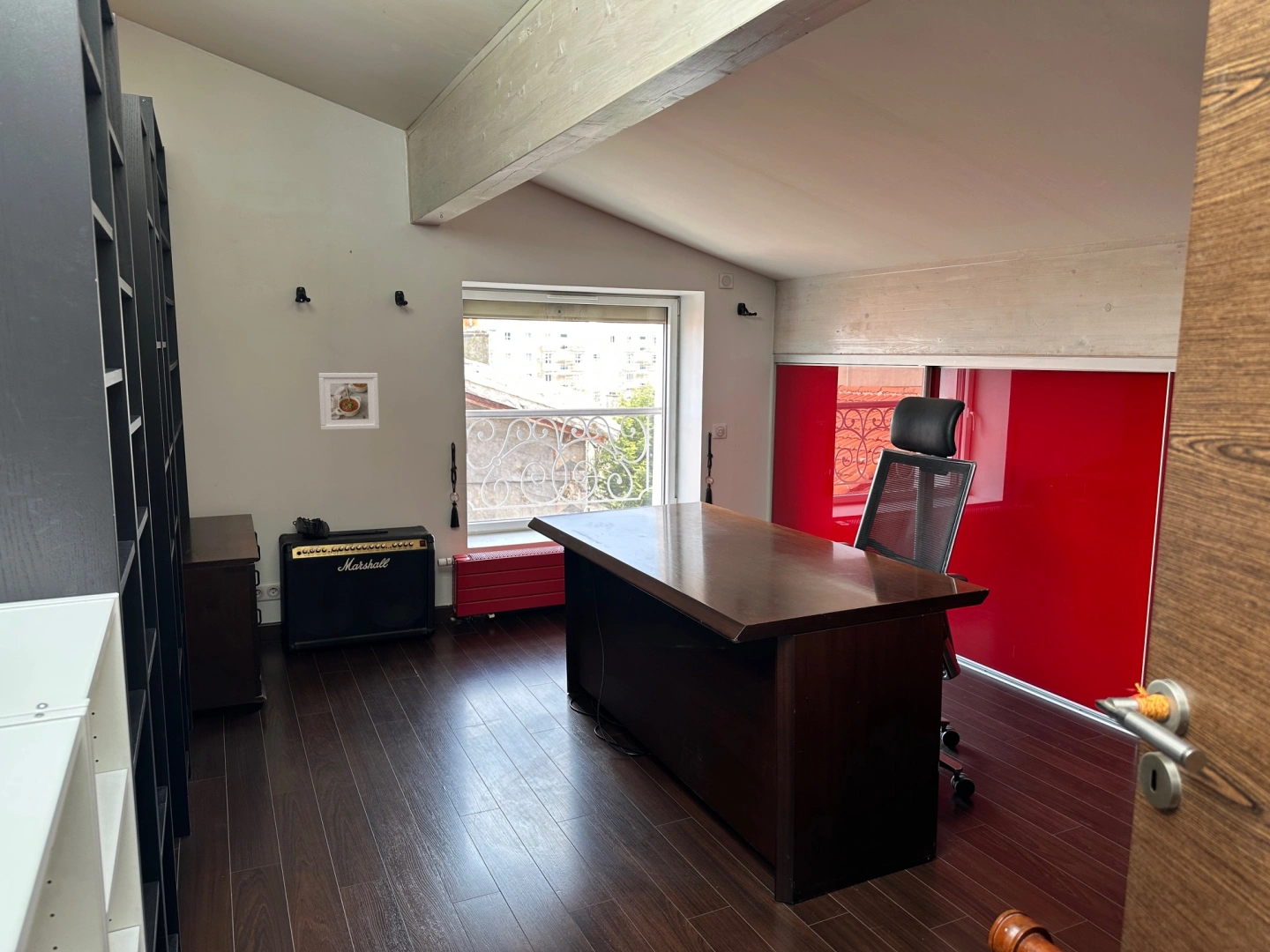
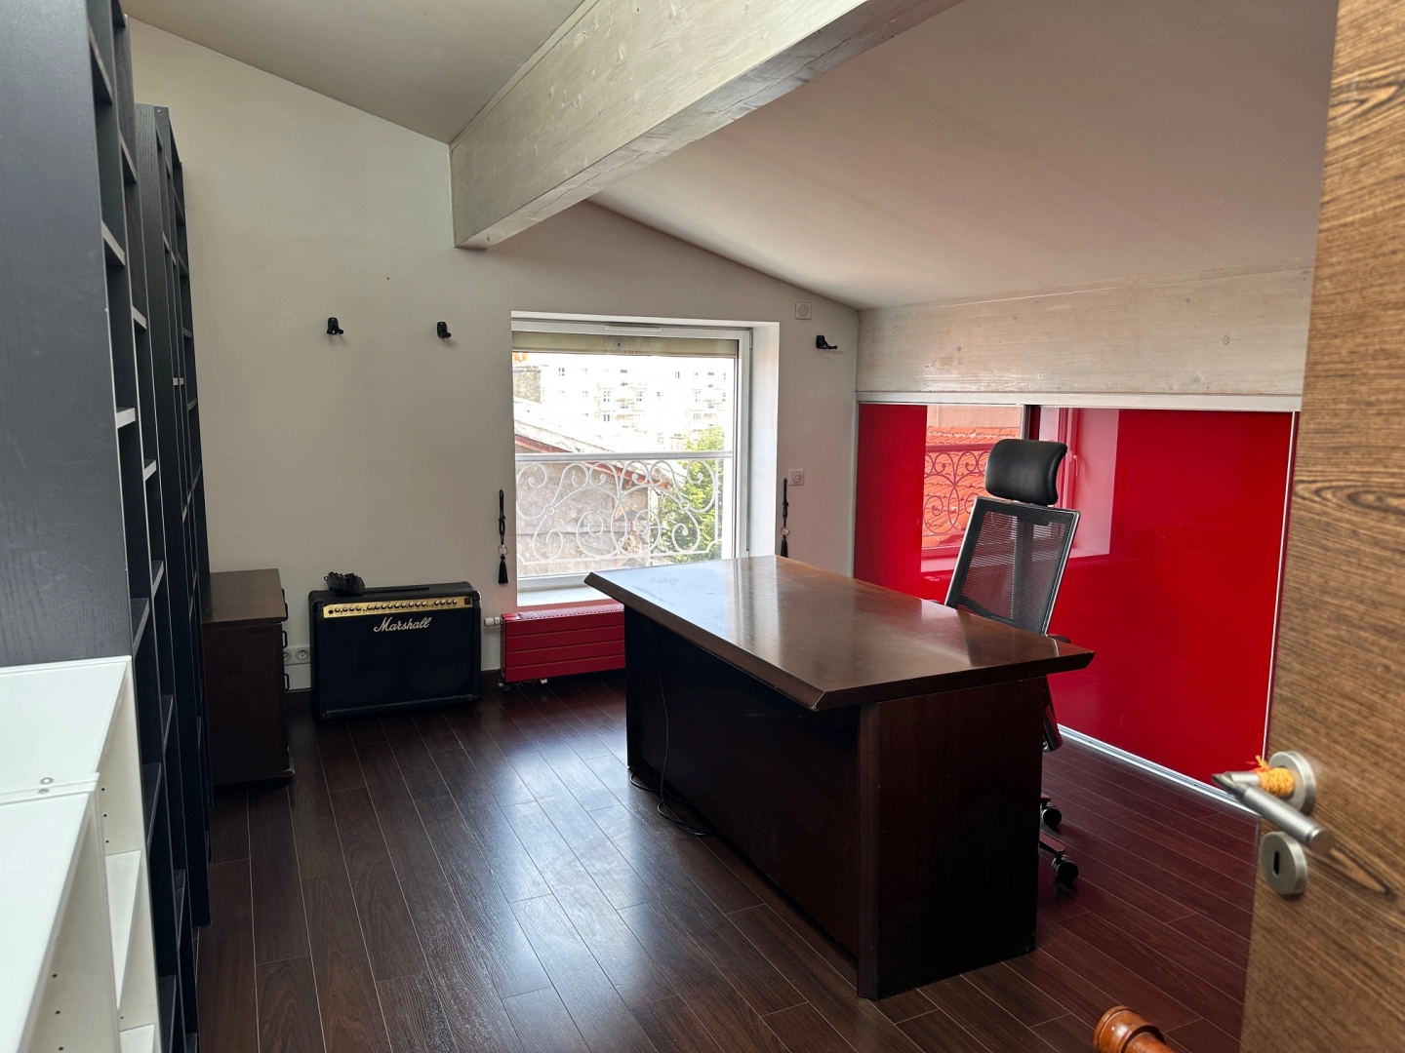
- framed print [317,372,380,431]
